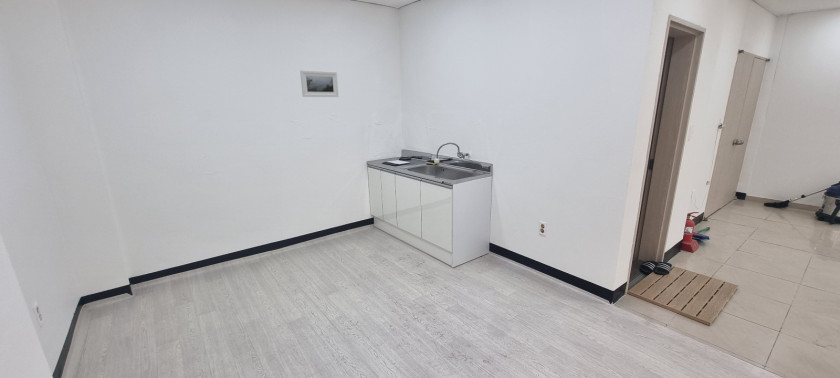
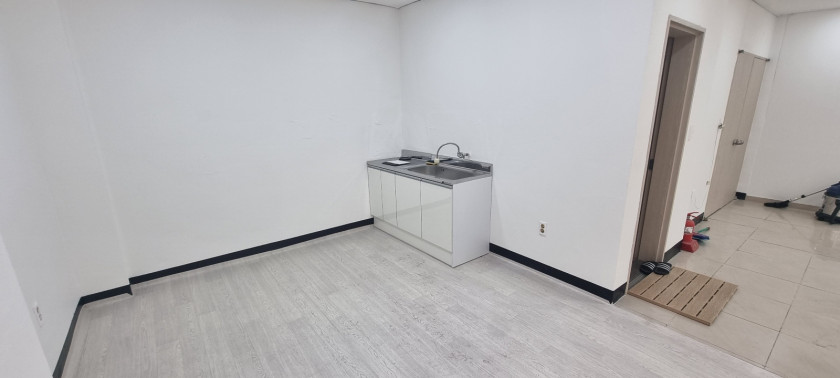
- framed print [299,69,340,98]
